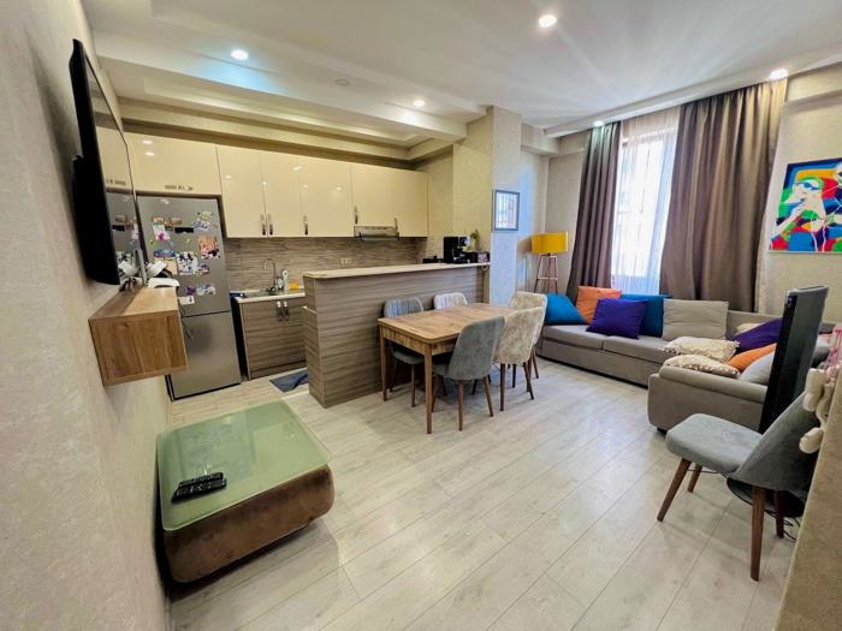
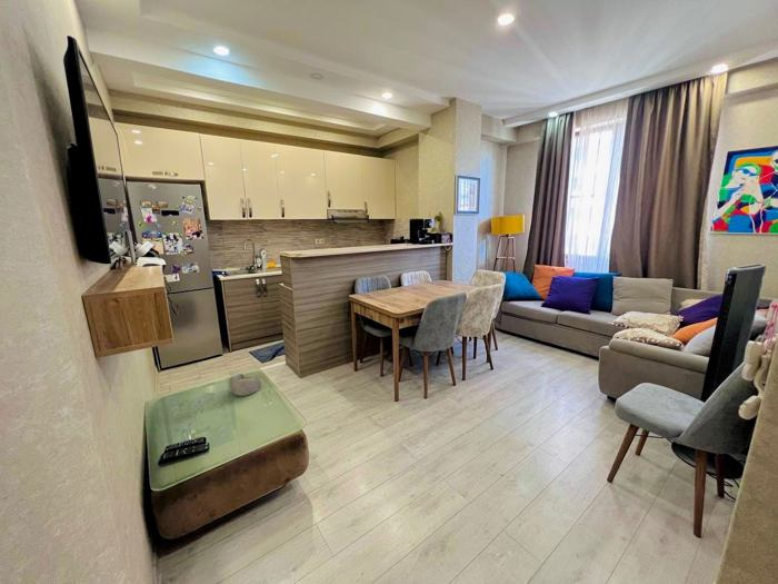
+ decorative bowl [228,373,262,397]
